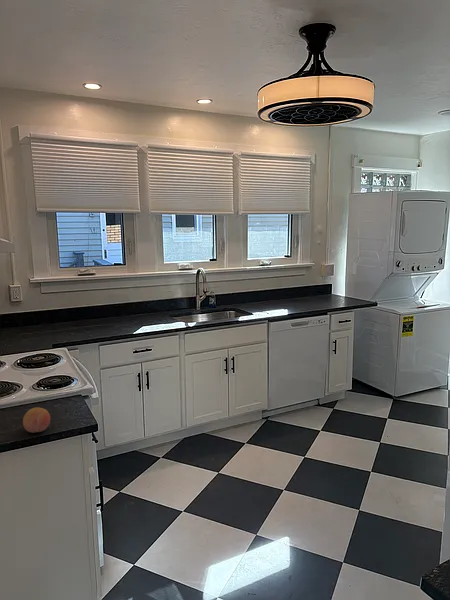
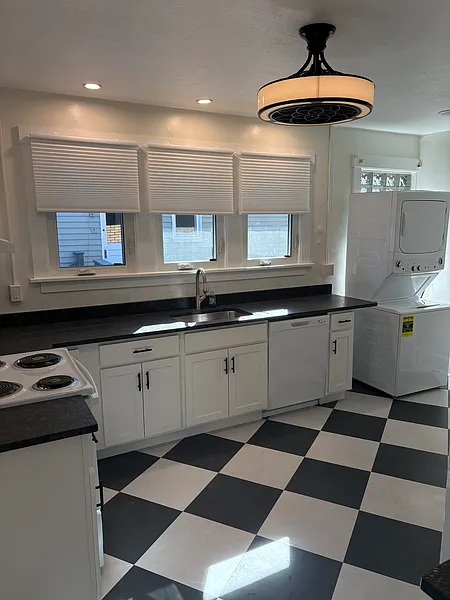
- fruit [22,406,51,434]
